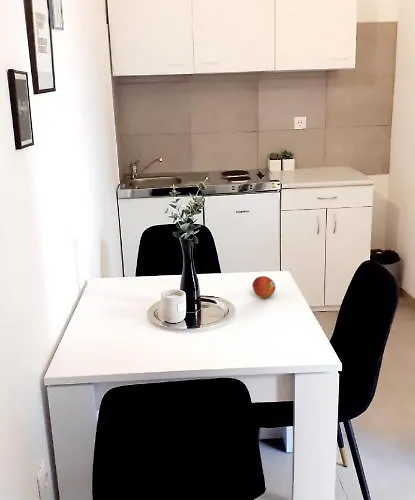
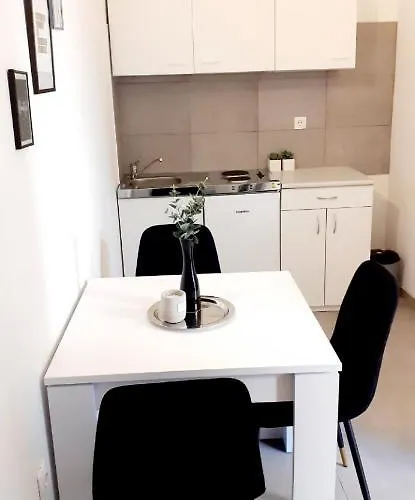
- fruit [251,275,276,299]
